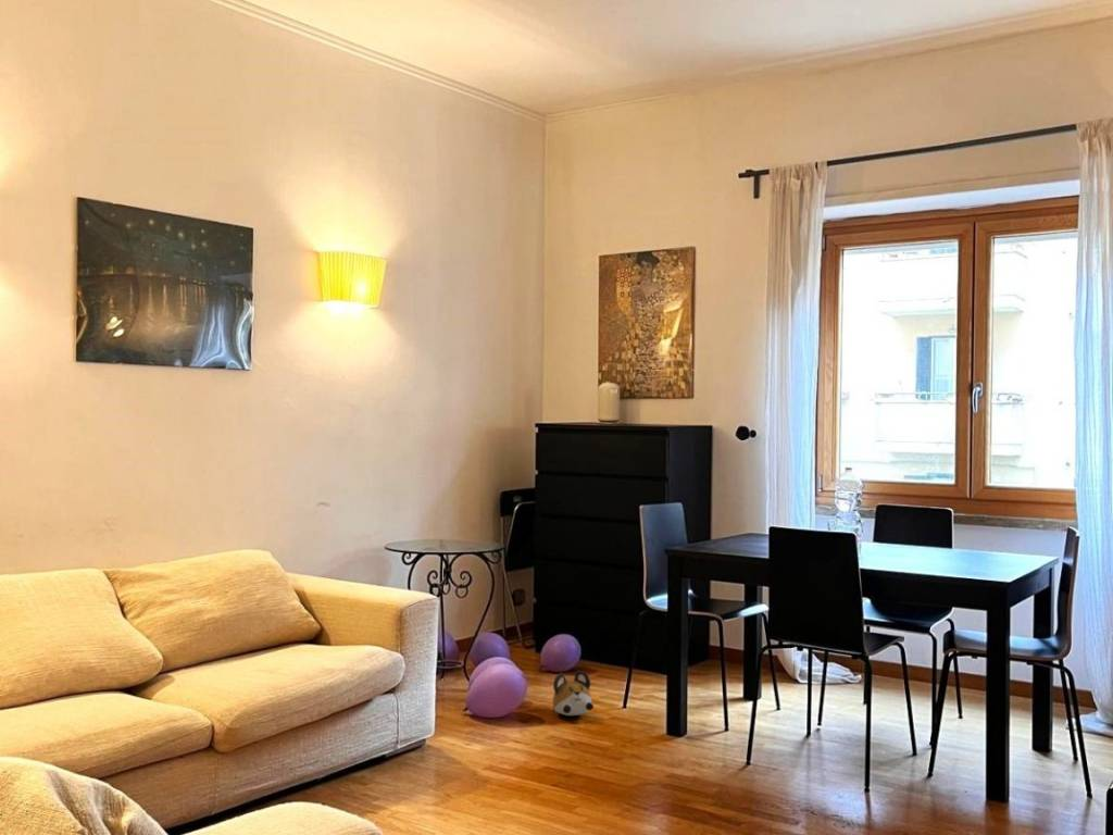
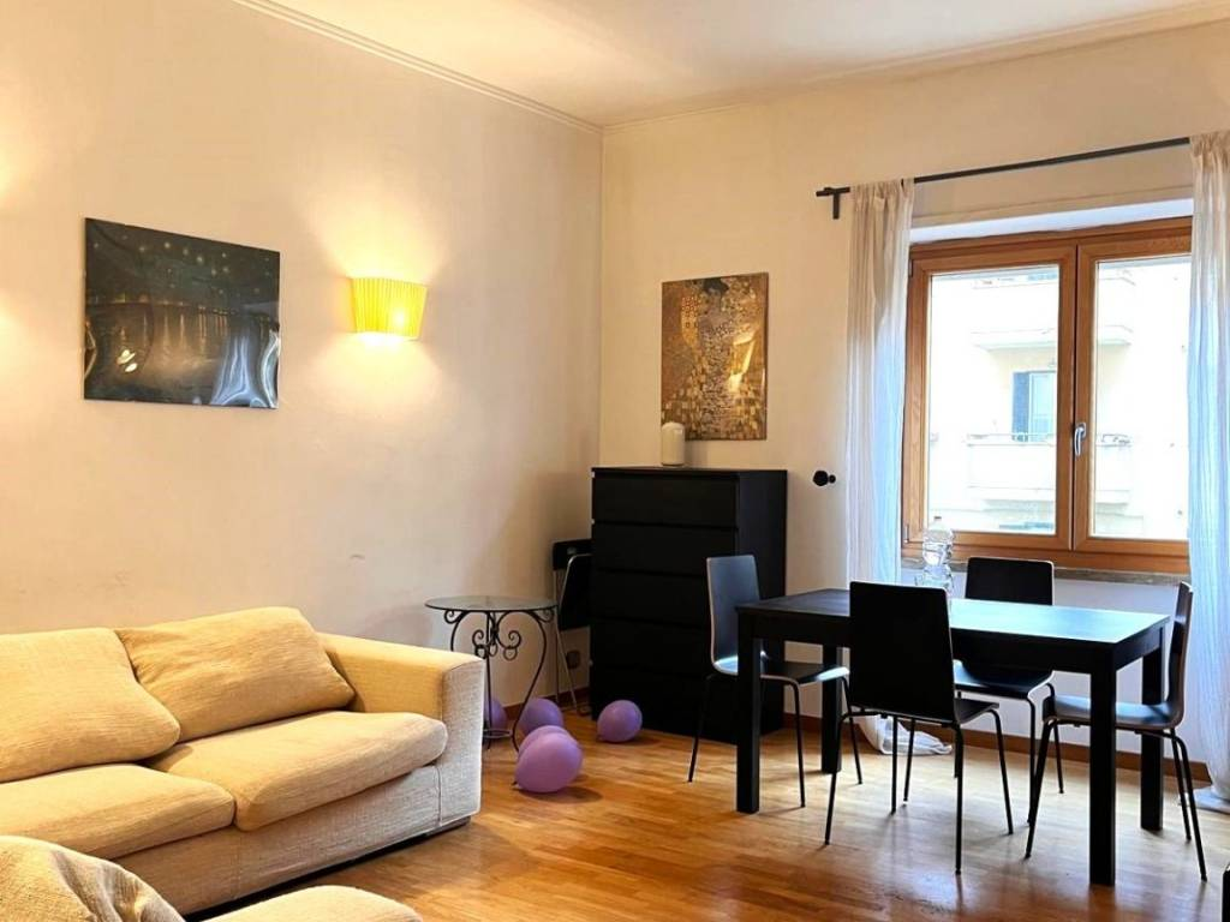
- plush toy [552,670,595,716]
